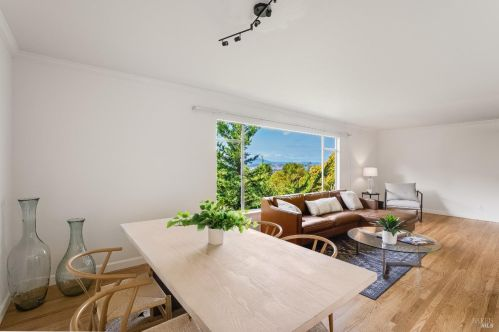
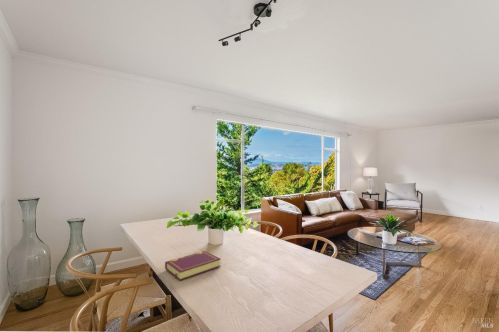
+ book [164,250,222,281]
